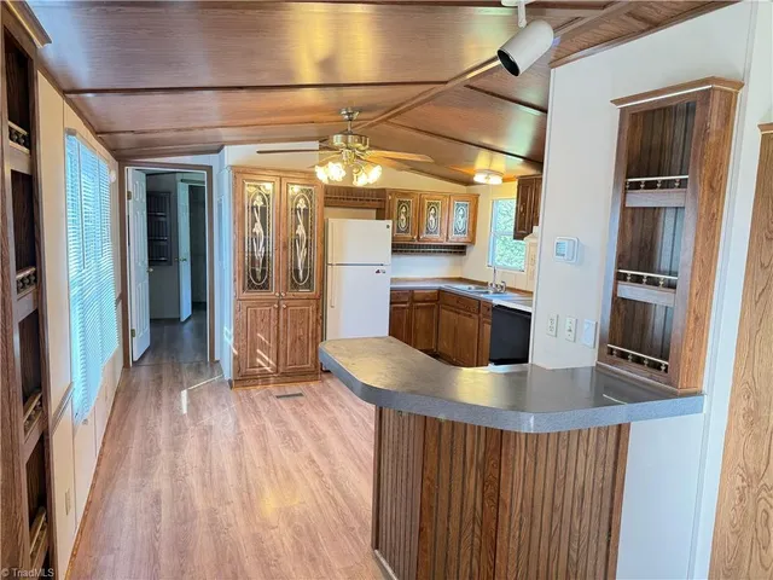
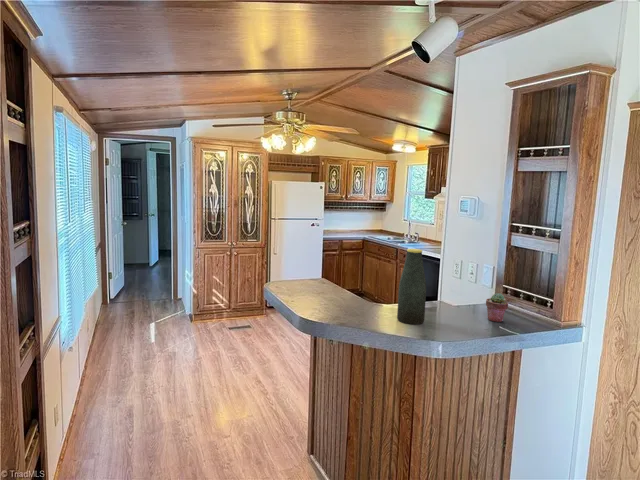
+ bottle [396,248,427,325]
+ potted succulent [485,292,509,323]
